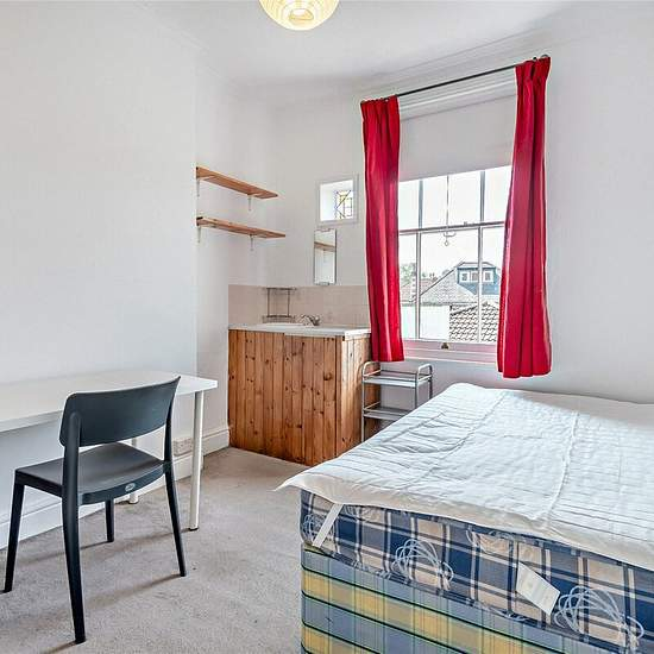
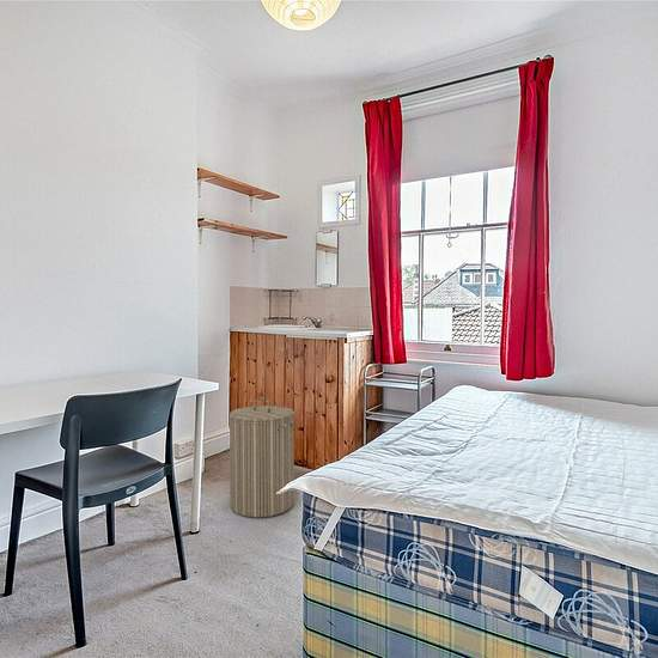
+ laundry hamper [227,396,297,519]
